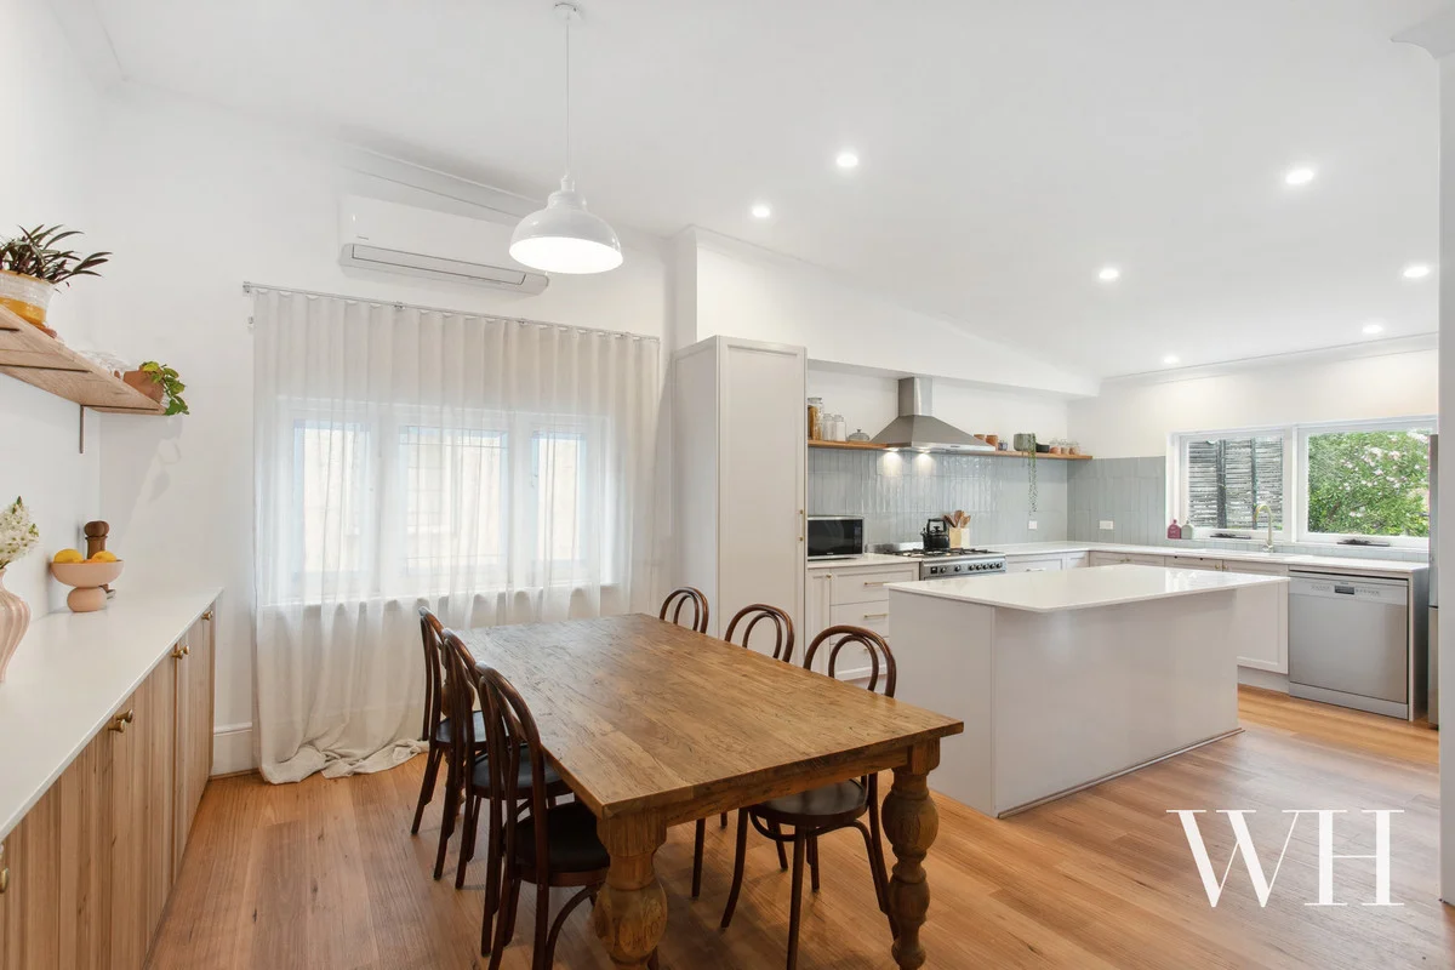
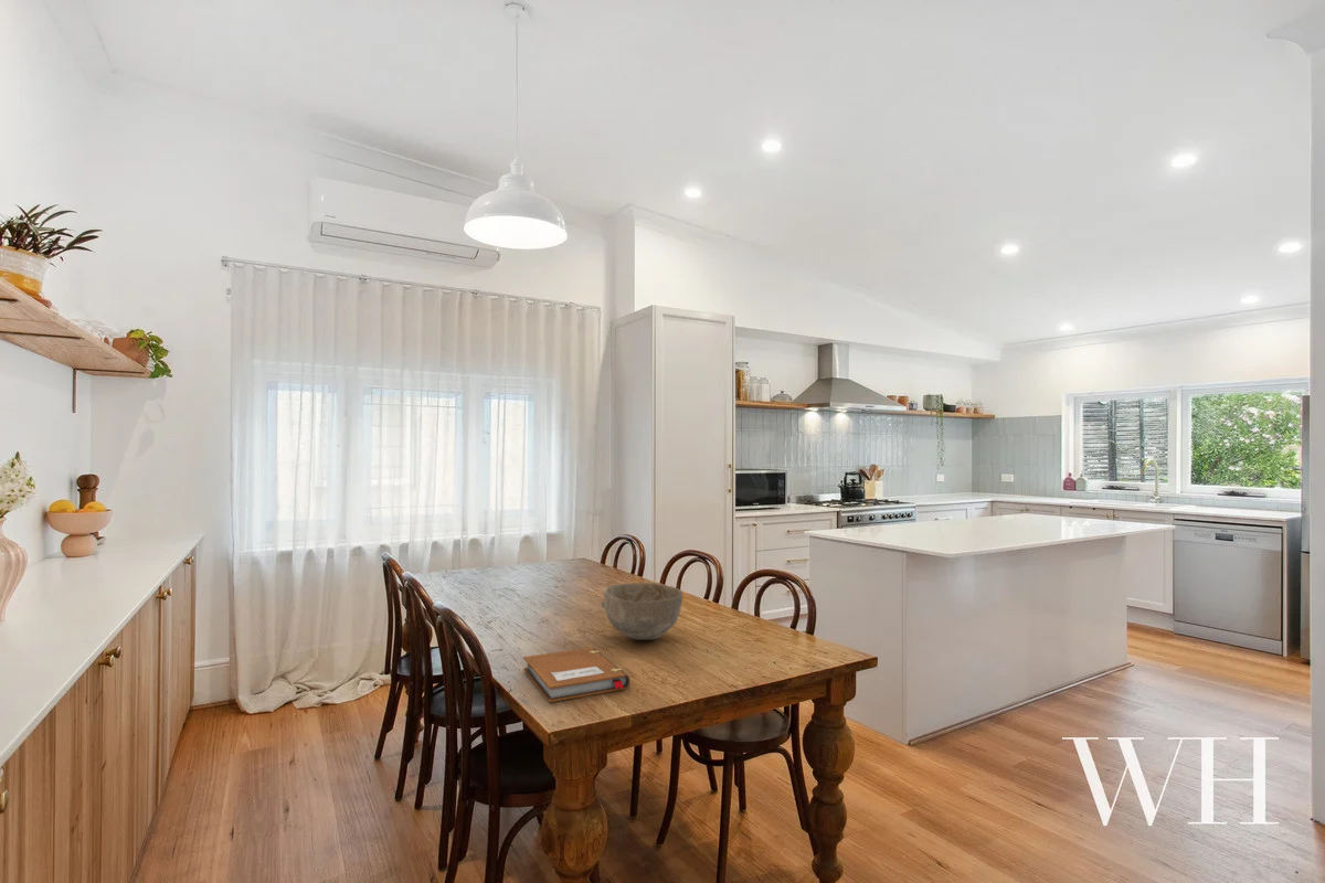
+ bowl [601,582,683,641]
+ notebook [522,647,630,703]
